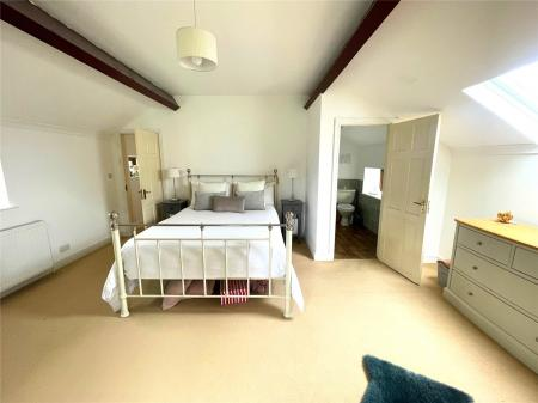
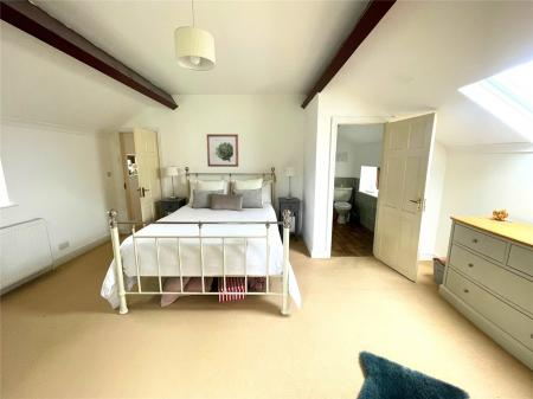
+ wall art [206,133,239,168]
